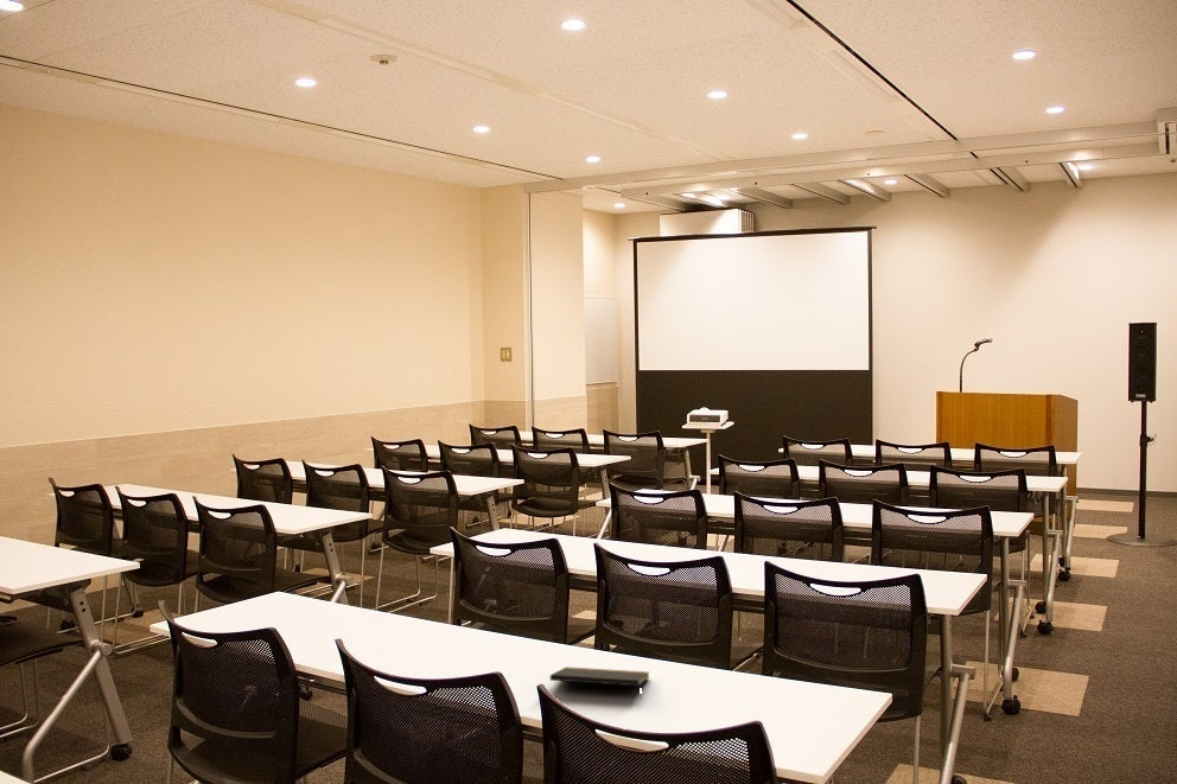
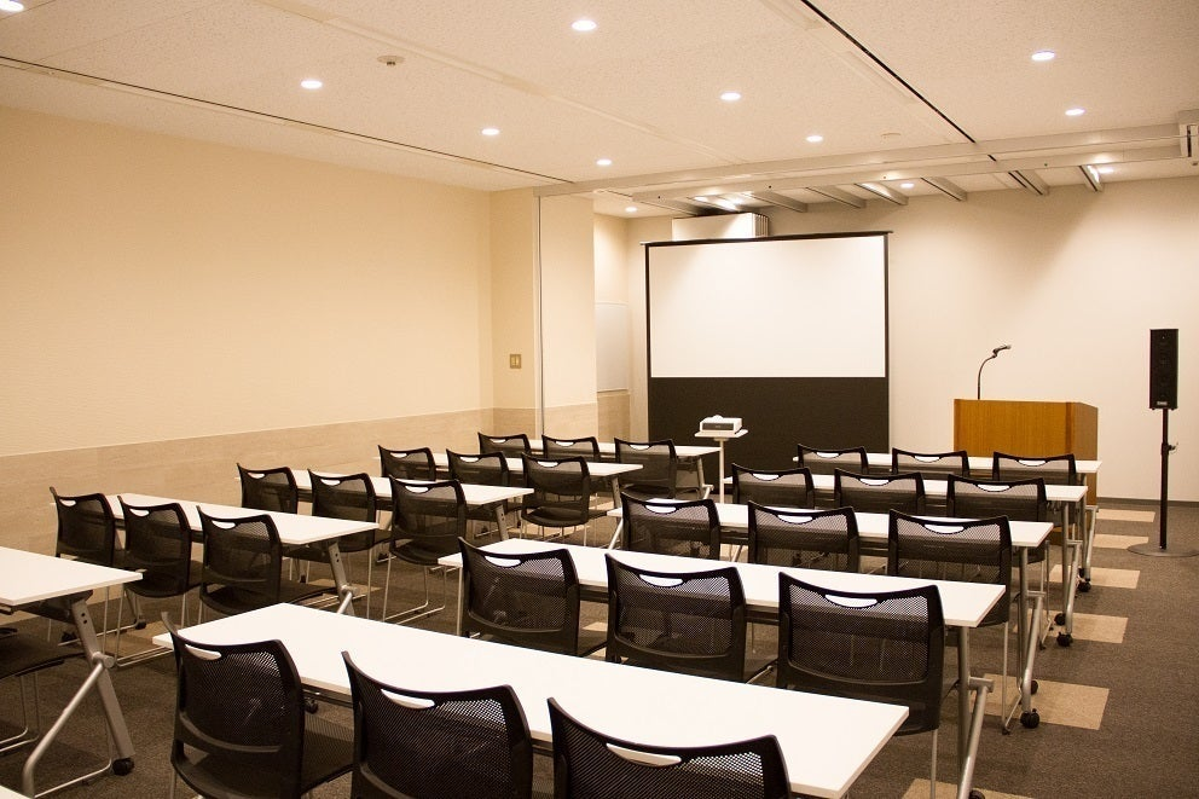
- notepad [549,665,650,699]
